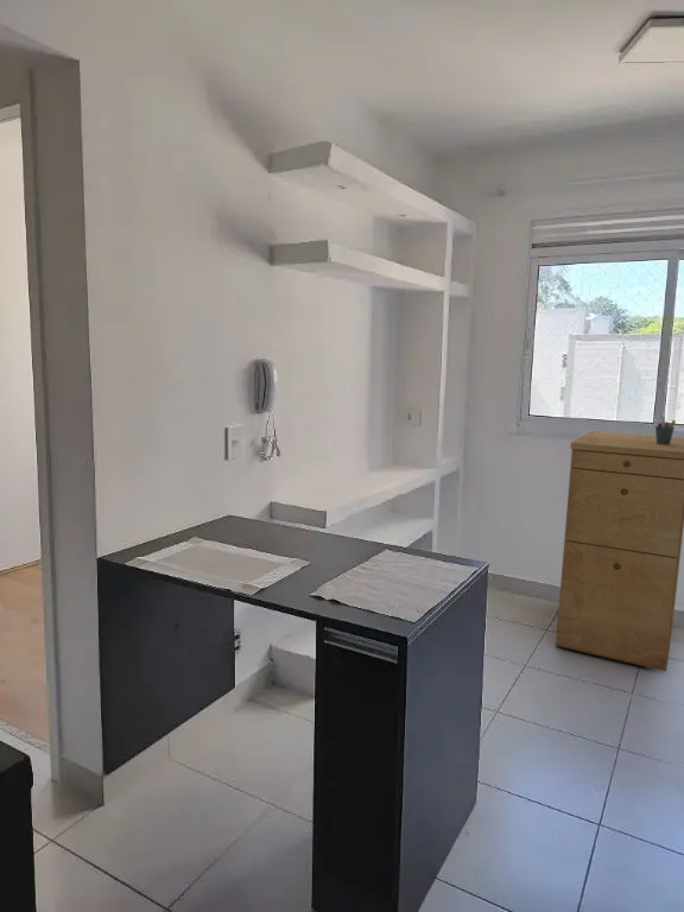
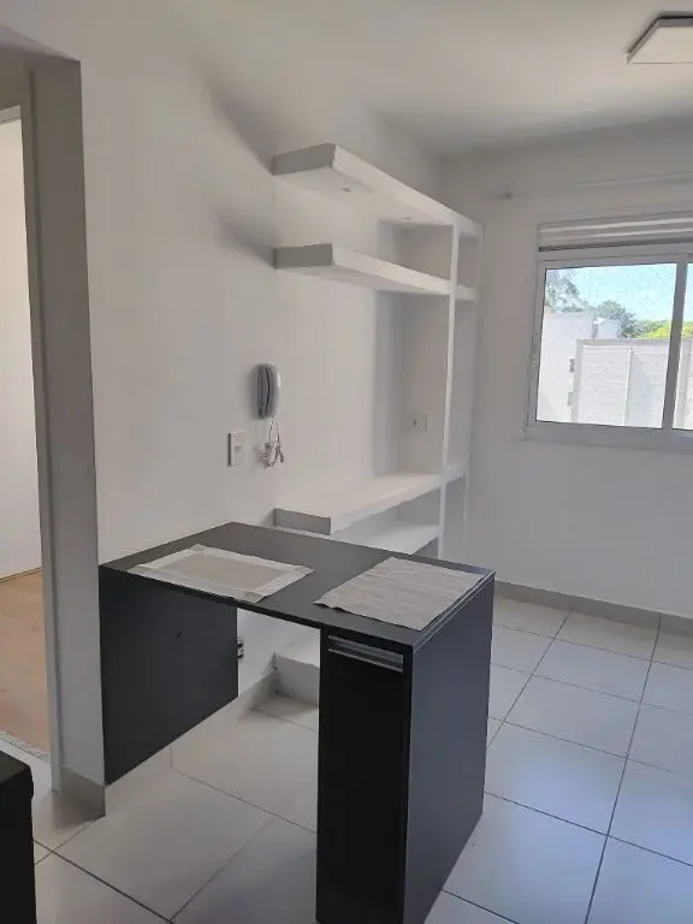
- pen holder [654,416,677,445]
- filing cabinet [555,430,684,672]
